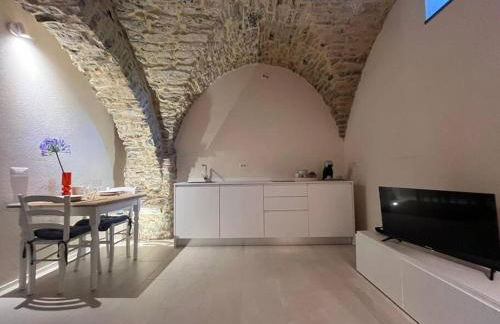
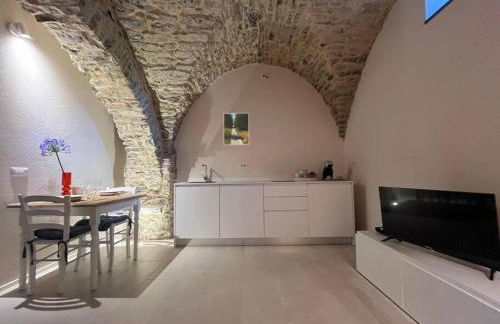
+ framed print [223,112,250,146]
